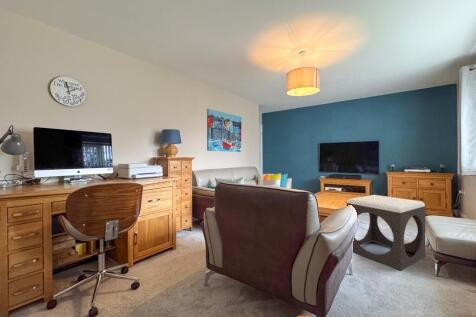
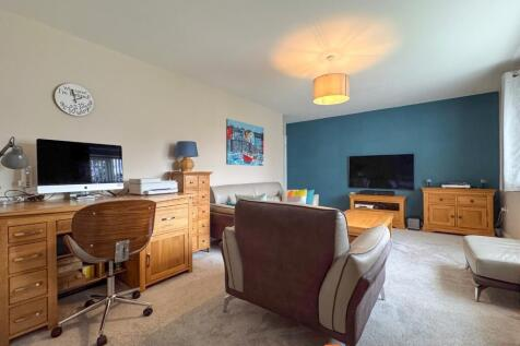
- footstool [346,194,426,272]
